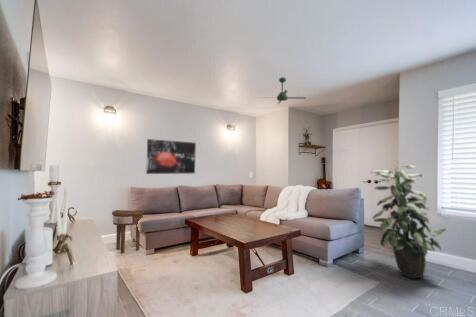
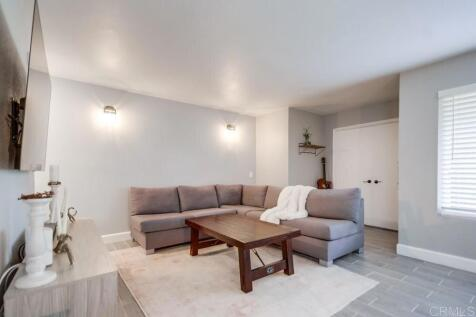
- wall art [145,138,197,175]
- ceiling fan [258,76,307,105]
- indoor plant [369,164,447,280]
- side table [111,209,145,254]
